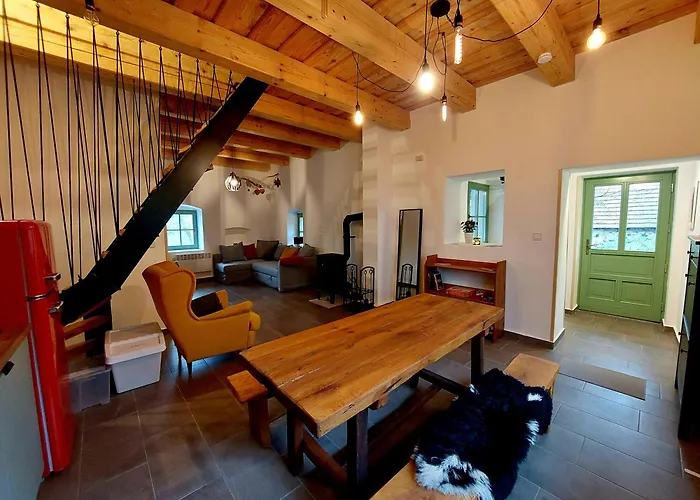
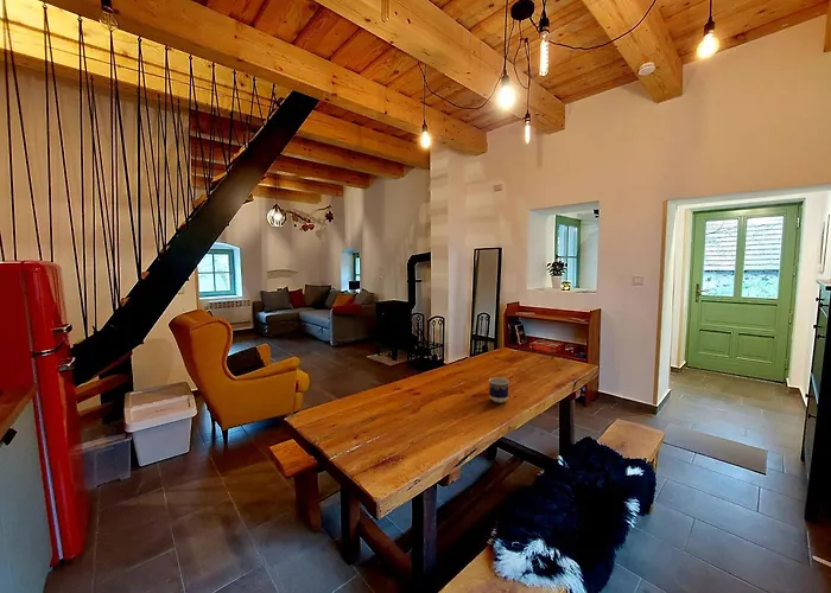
+ cup [488,376,510,403]
